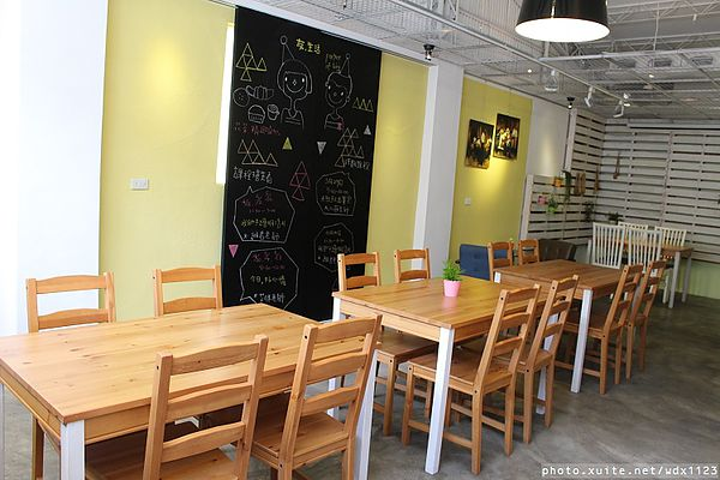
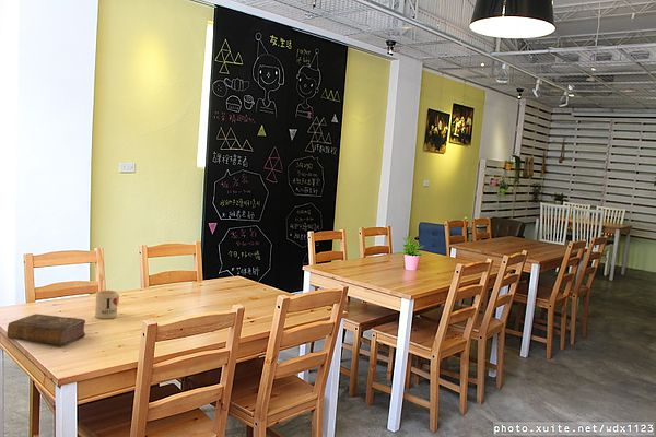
+ mug [94,290,120,320]
+ book [5,312,86,346]
